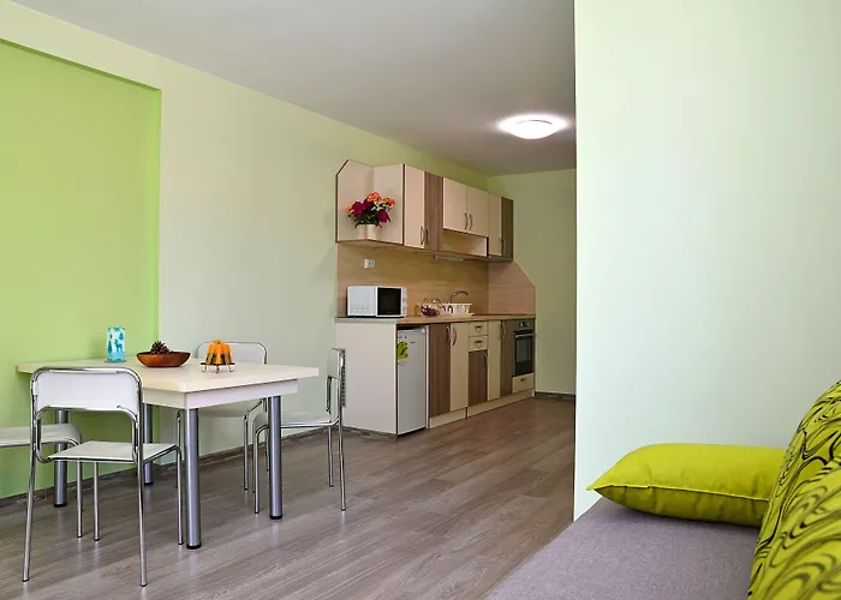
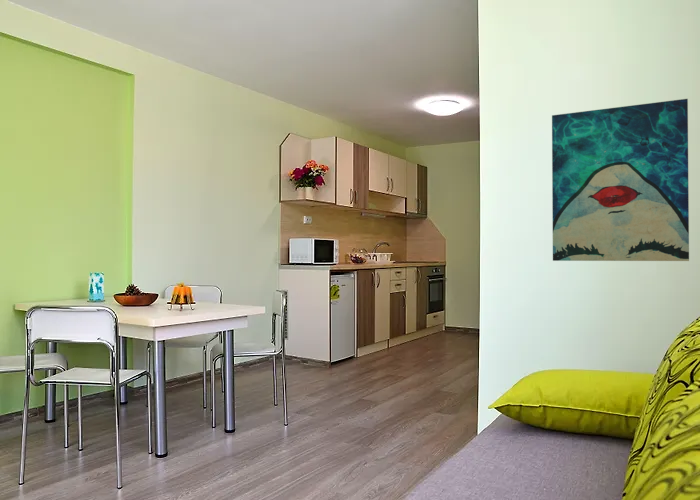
+ wall art [551,98,690,262]
